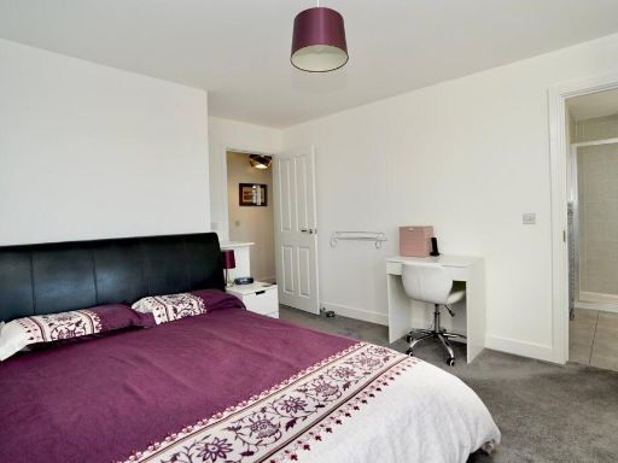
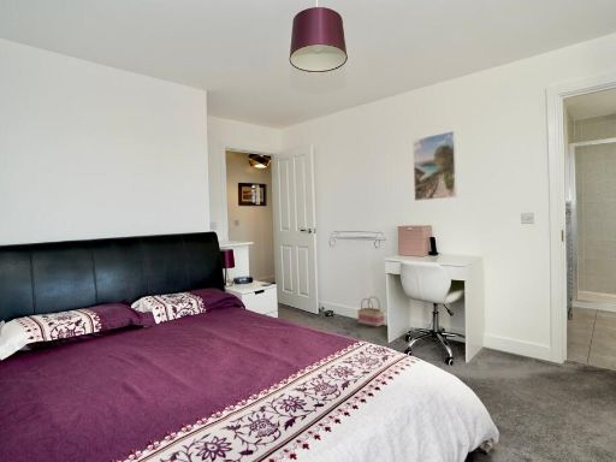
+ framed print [411,130,458,202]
+ basket [356,295,385,328]
